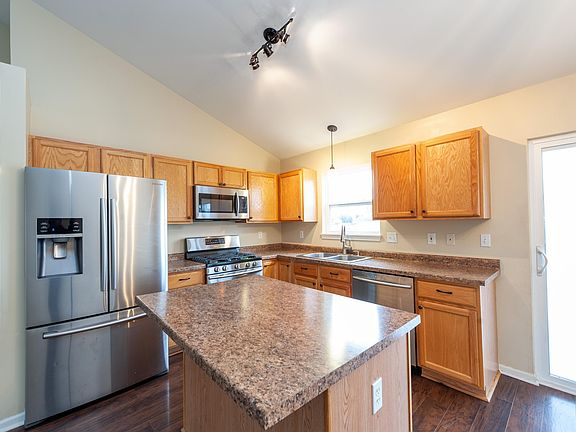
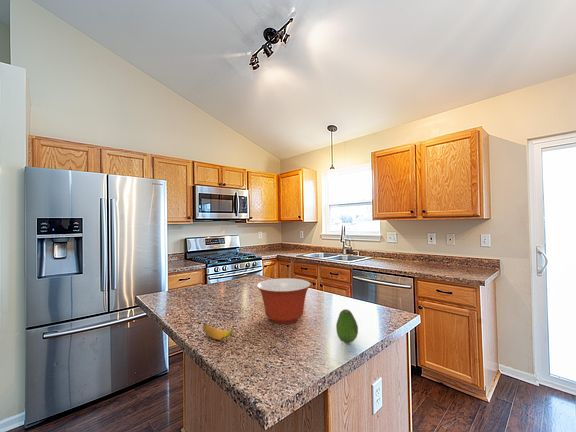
+ mixing bowl [256,277,312,325]
+ banana [202,323,234,341]
+ fruit [335,308,359,344]
